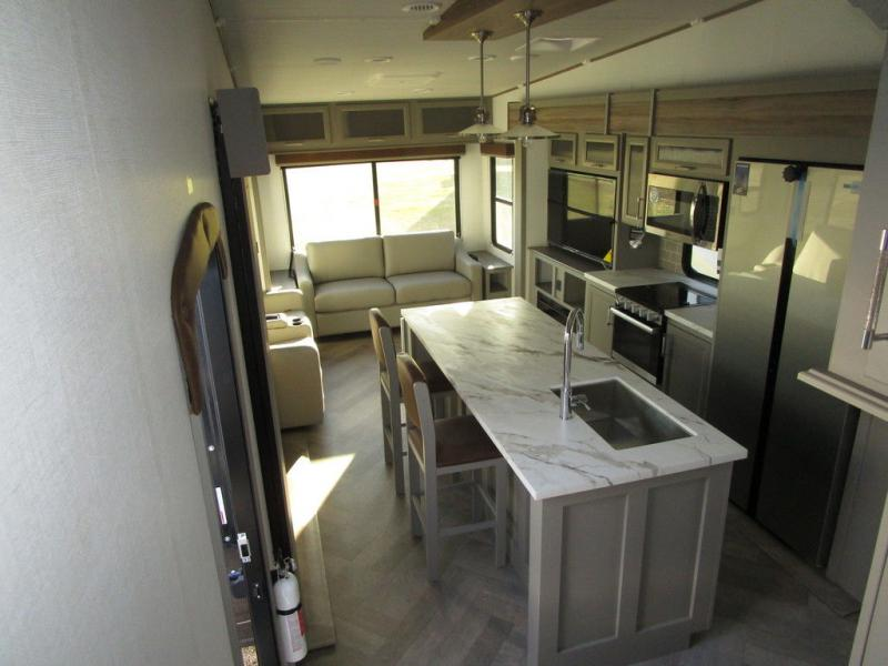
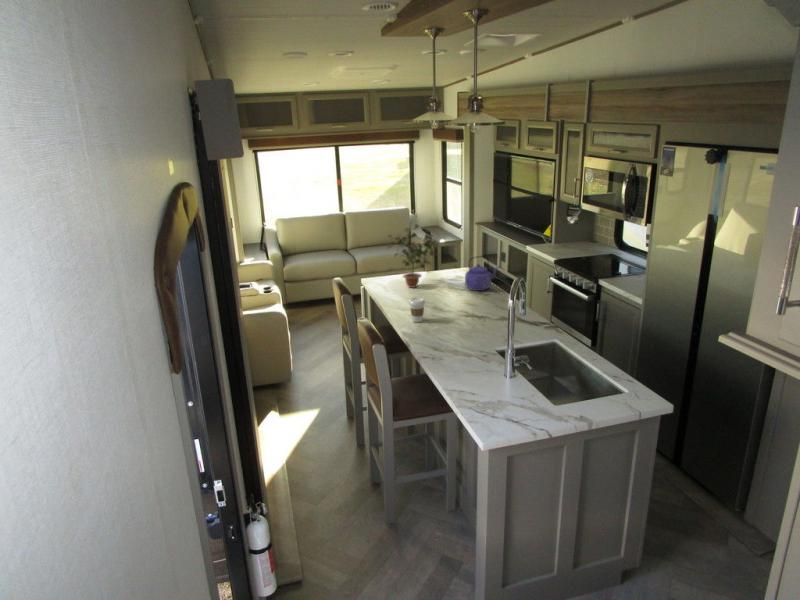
+ kettle [464,255,501,292]
+ potted plant [386,223,442,289]
+ coffee cup [408,296,426,323]
